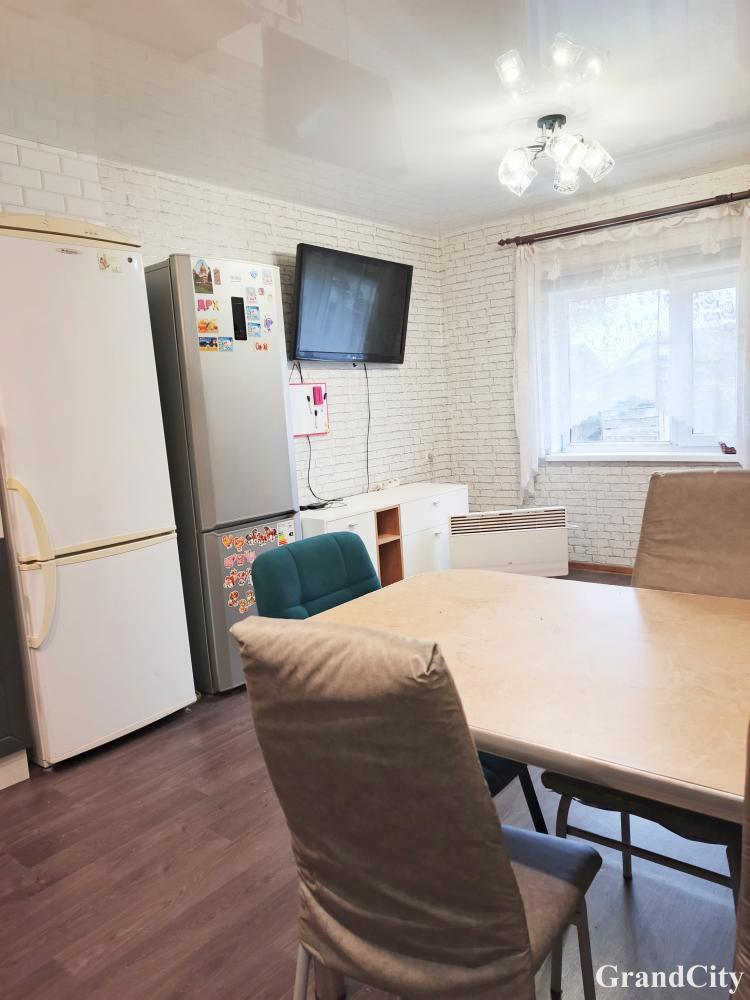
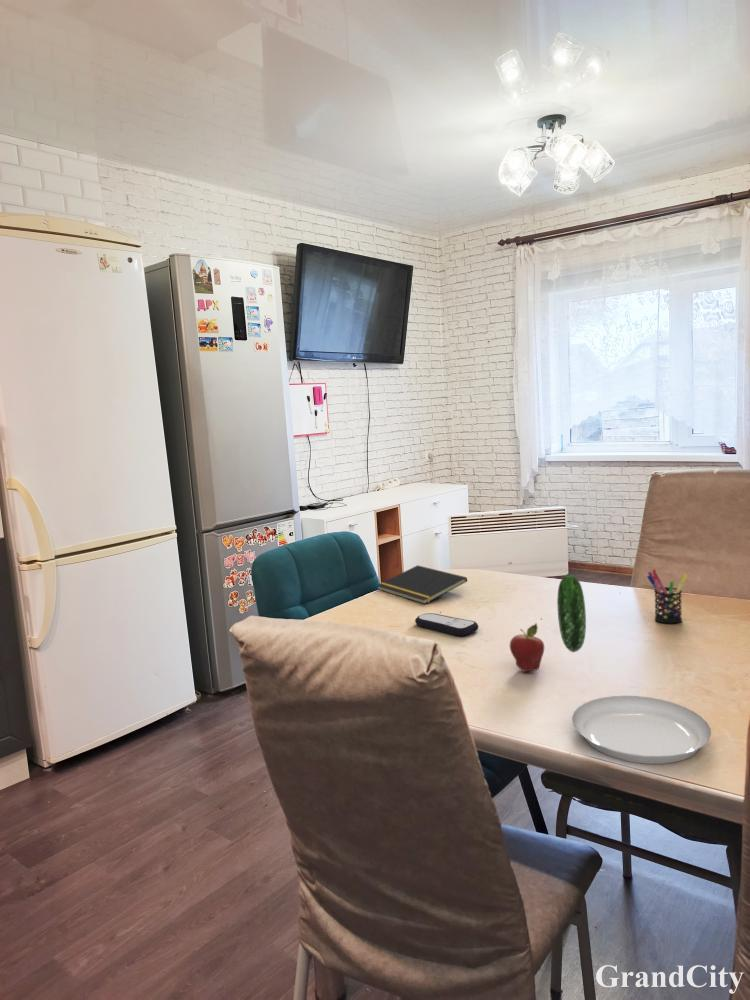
+ plate [556,573,712,765]
+ pen holder [646,568,689,625]
+ remote control [414,612,479,637]
+ notepad [376,564,468,605]
+ fruit [509,622,545,673]
